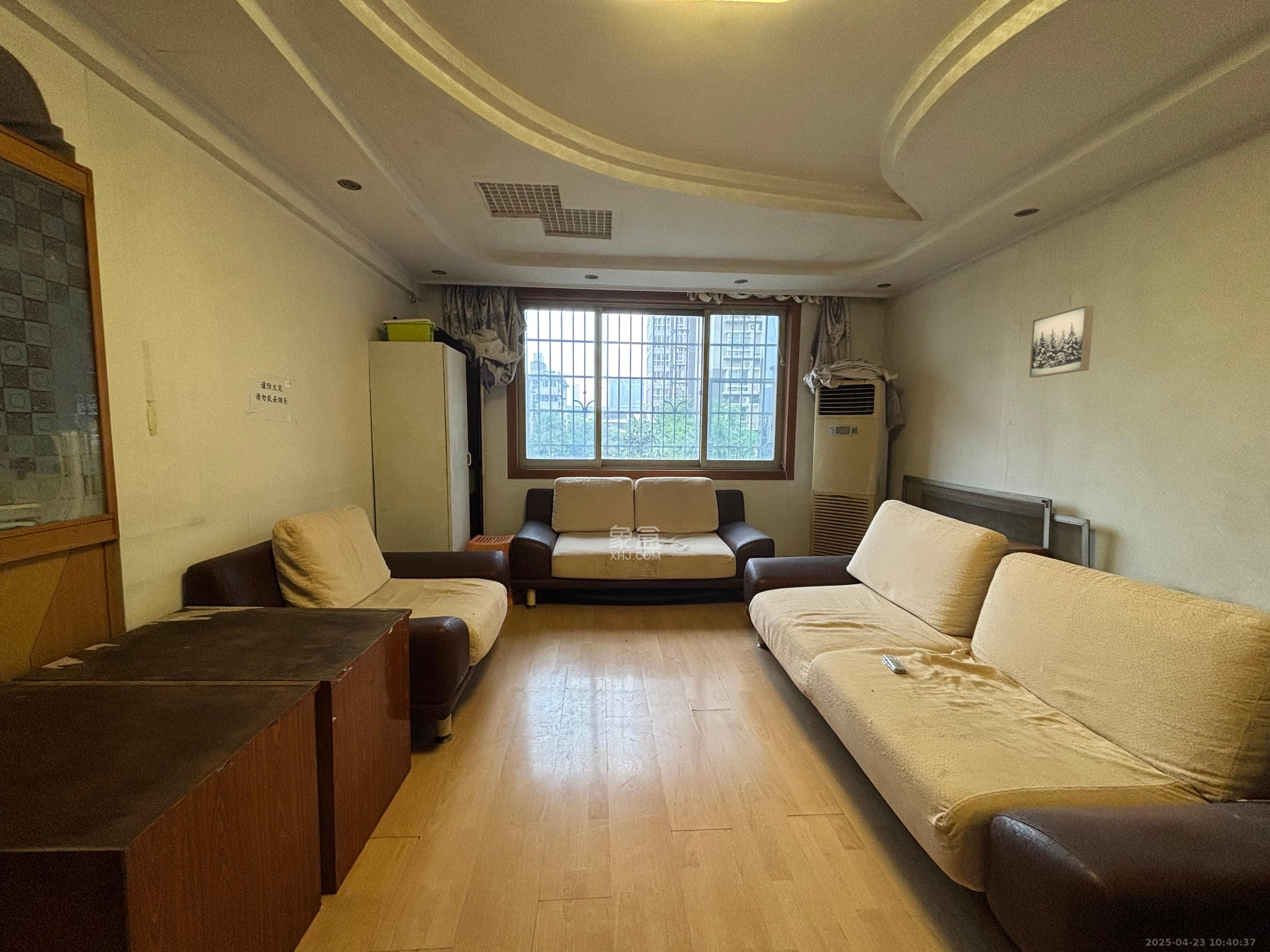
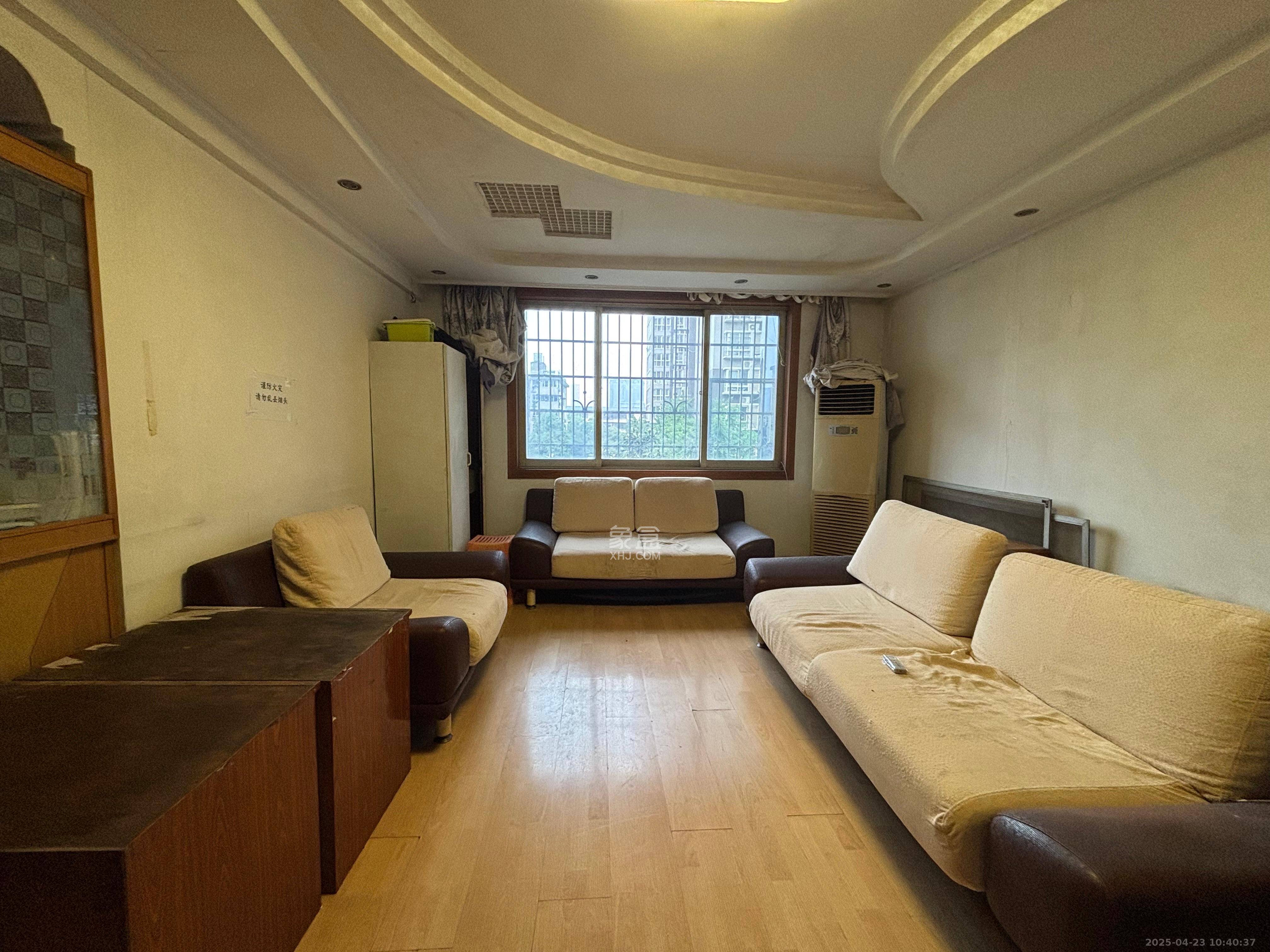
- wall art [1029,305,1094,378]
